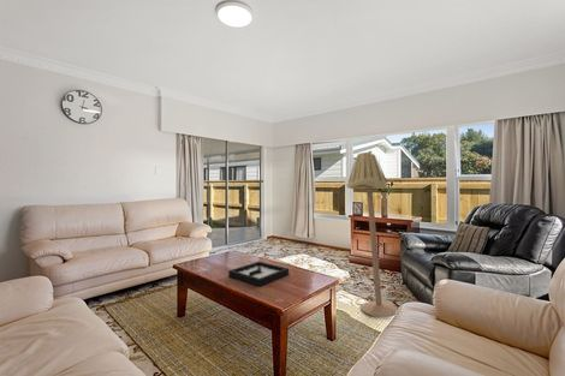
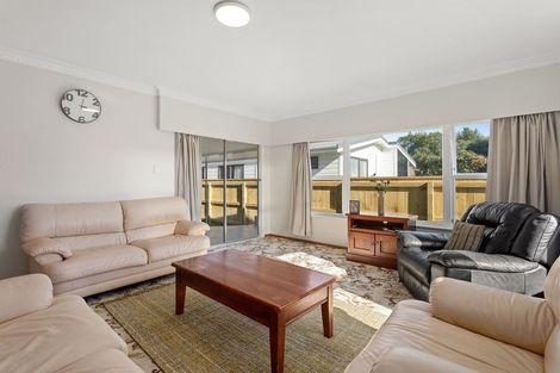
- decorative tray [227,261,290,288]
- floor lamp [345,150,398,318]
